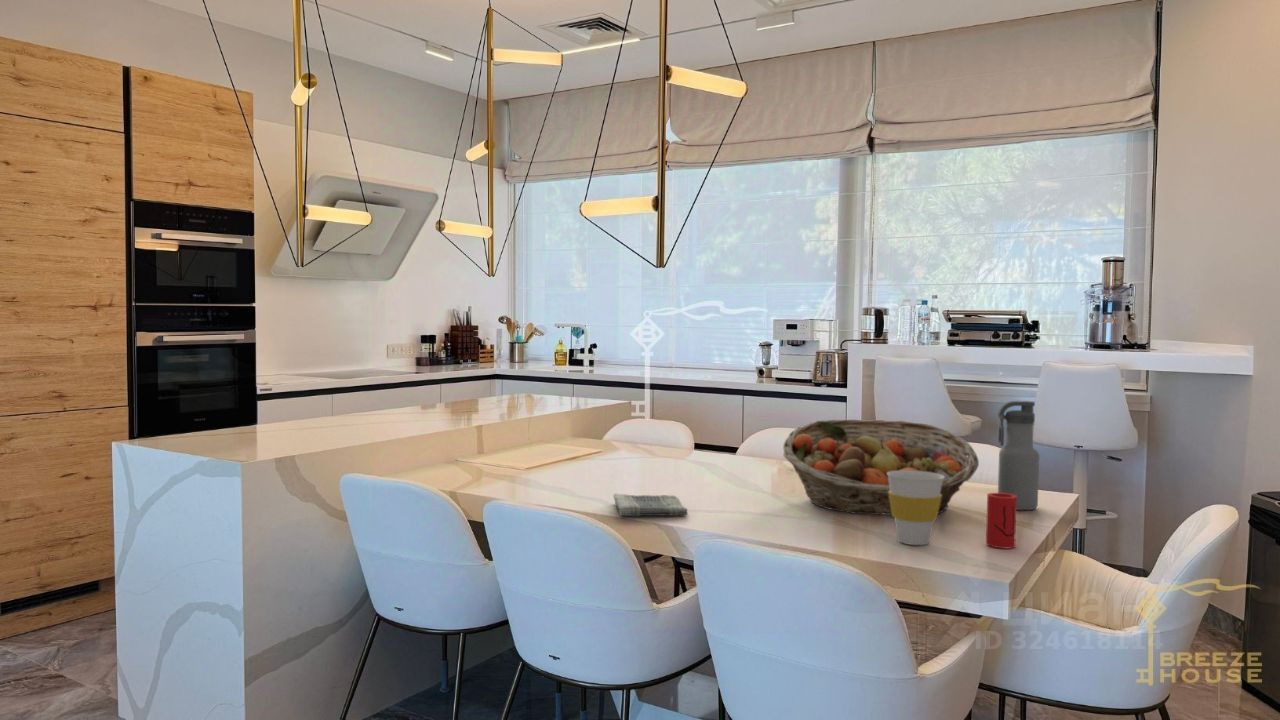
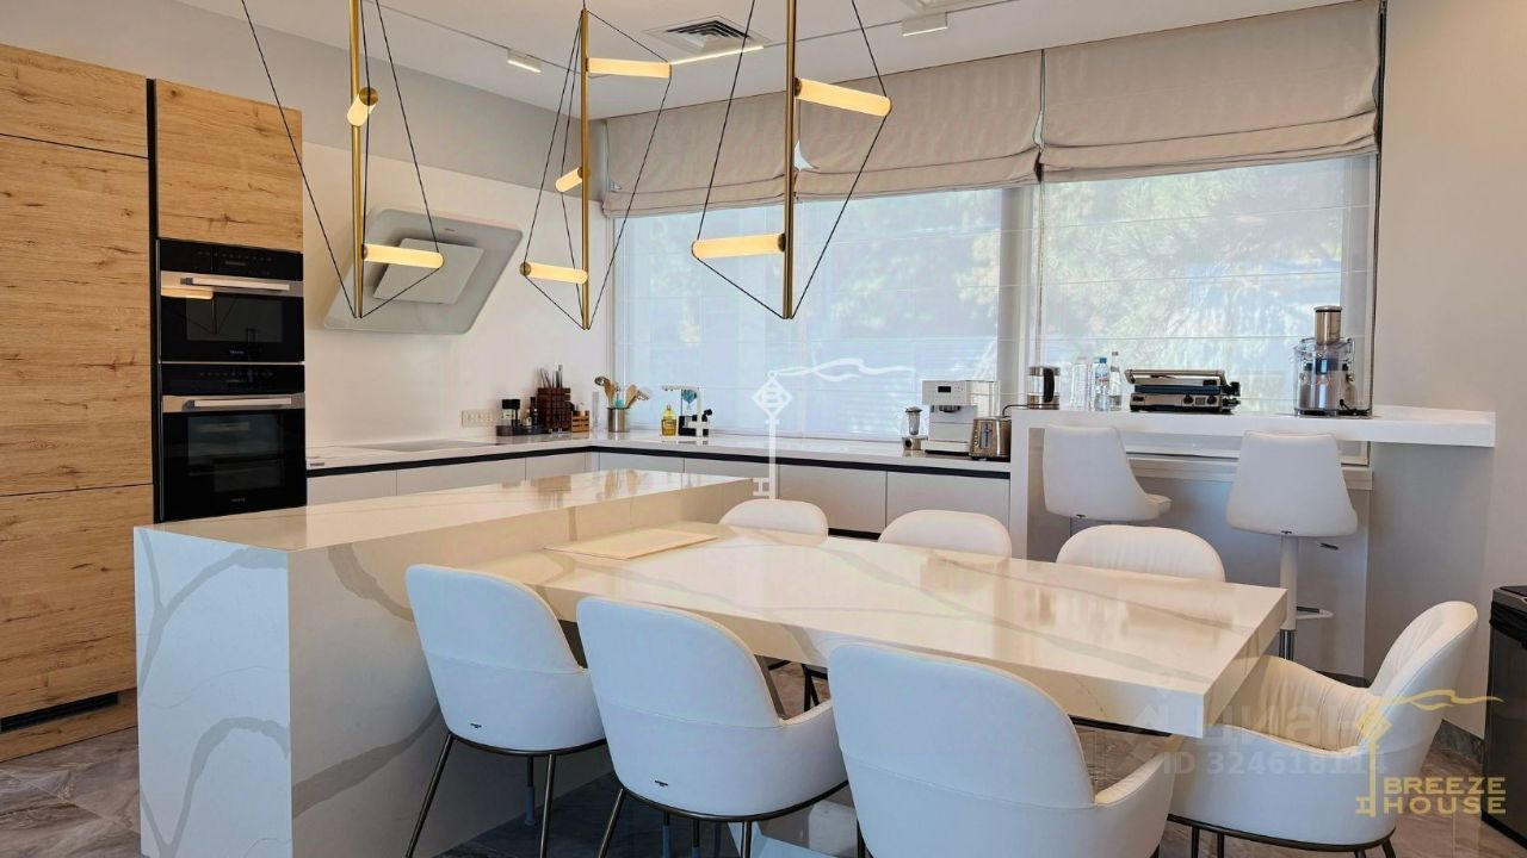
- cup [985,492,1017,549]
- cup [887,471,944,546]
- fruit basket [782,418,980,516]
- dish towel [612,492,689,517]
- water bottle [997,400,1040,511]
